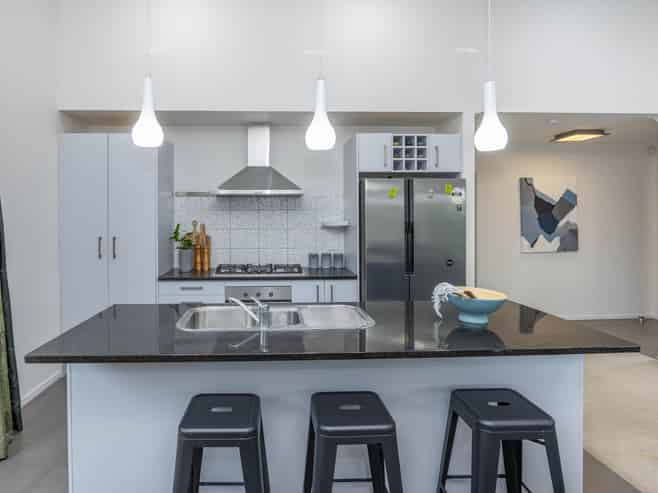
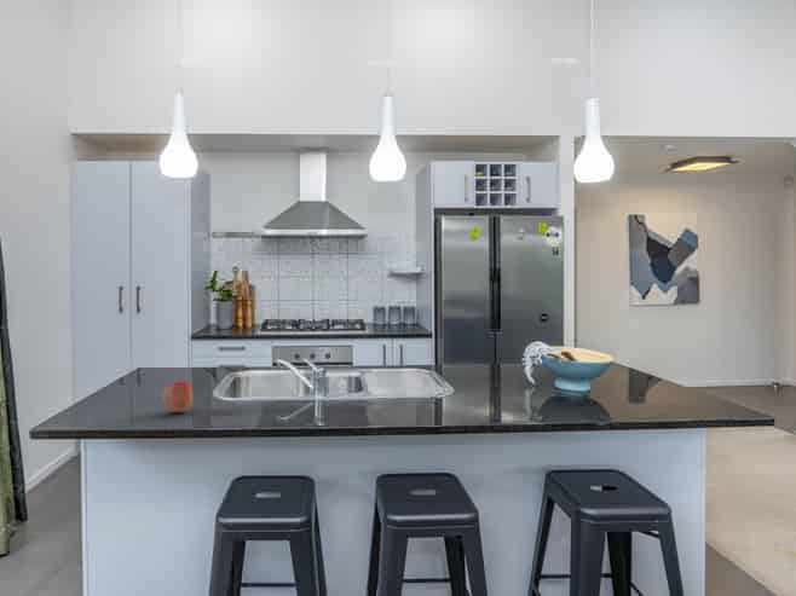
+ apple [161,380,194,413]
